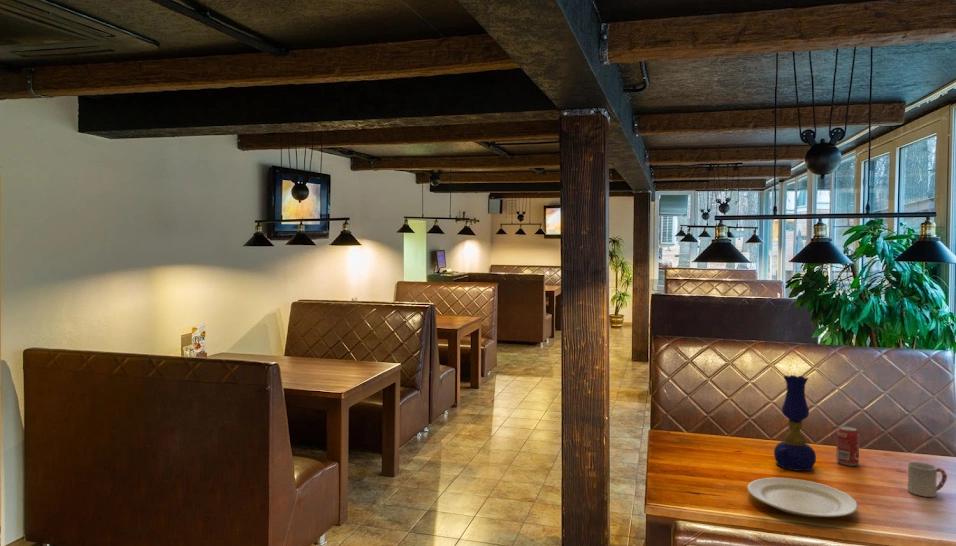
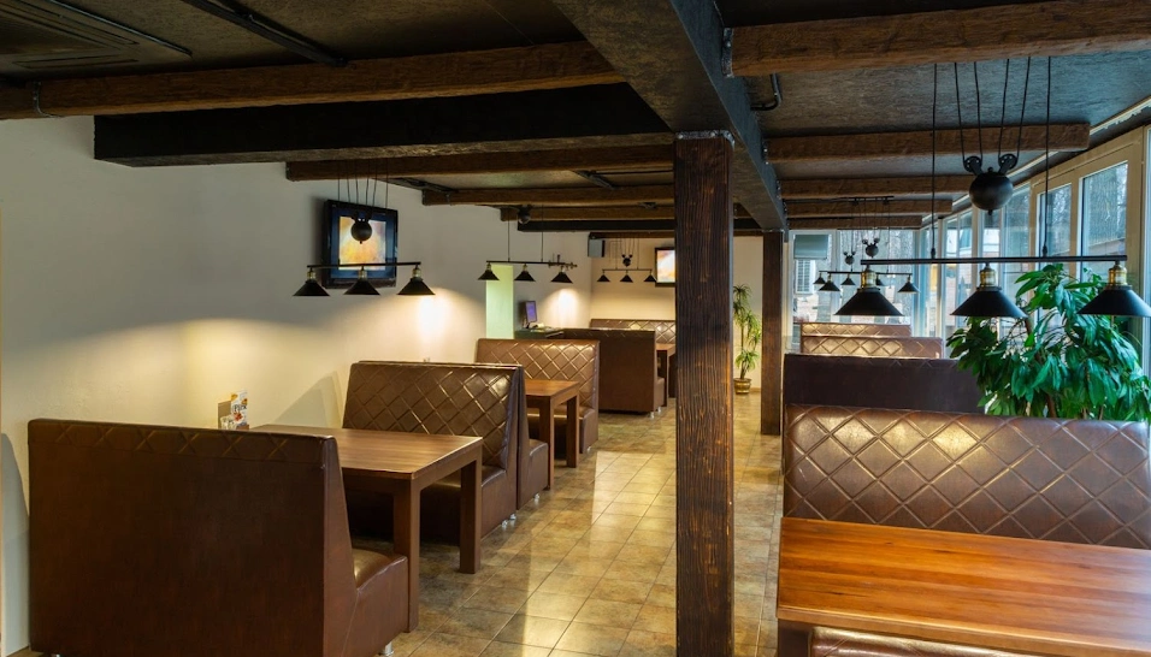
- beverage can [835,425,860,467]
- cup [907,461,948,498]
- chinaware [746,477,859,518]
- oil lamp [773,374,817,472]
